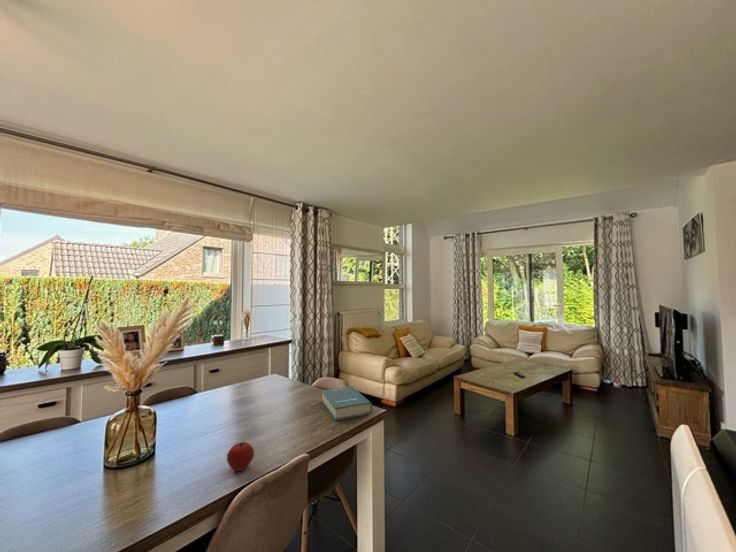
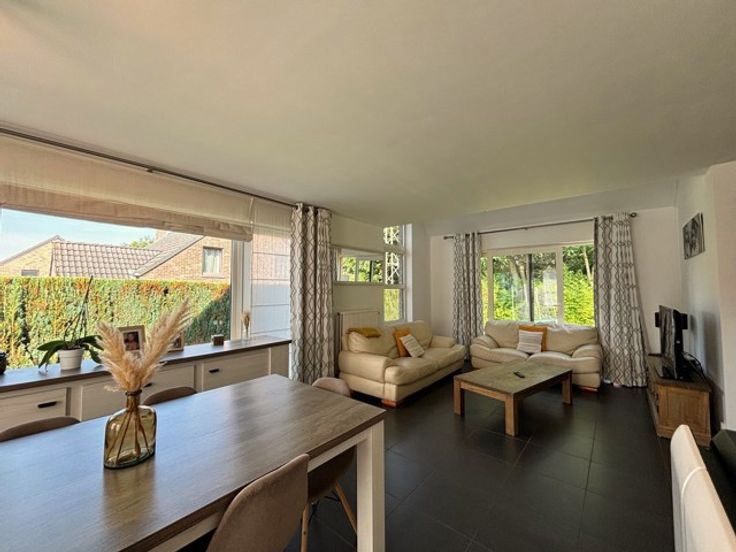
- hardback book [321,385,373,422]
- apple [226,441,255,472]
